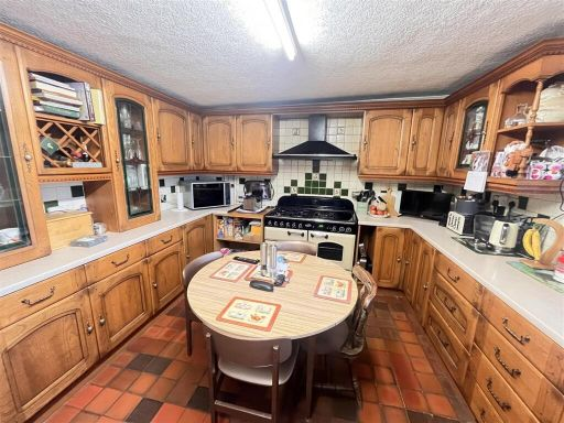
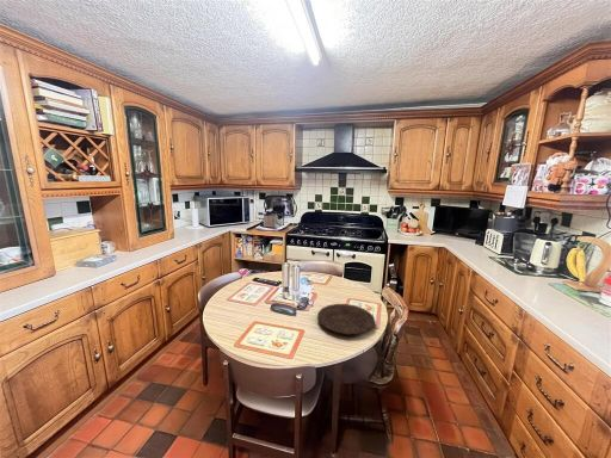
+ plate [316,303,376,335]
